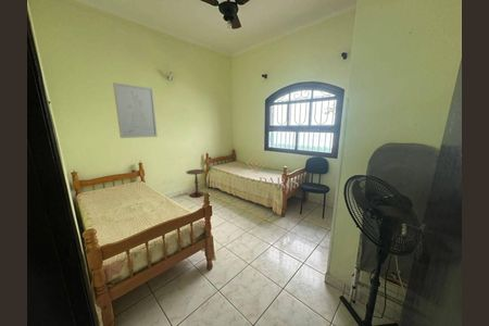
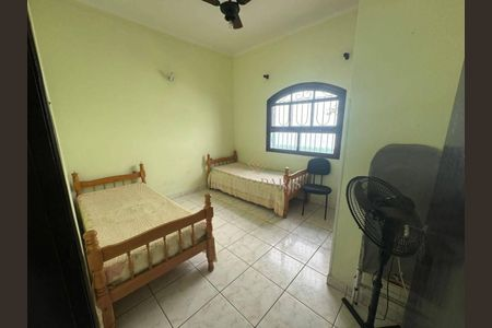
- side table [185,168,206,198]
- wall art [112,82,159,139]
